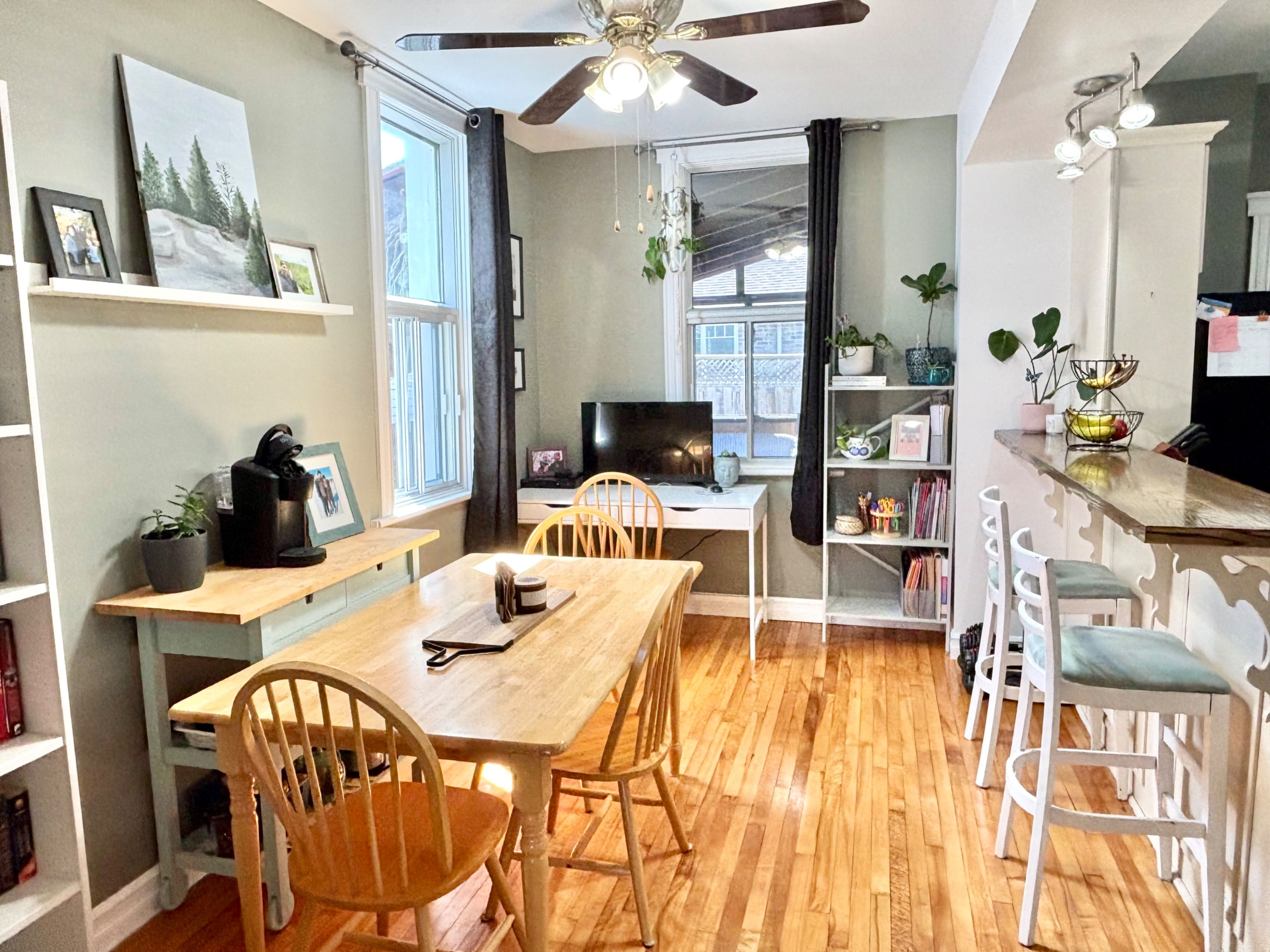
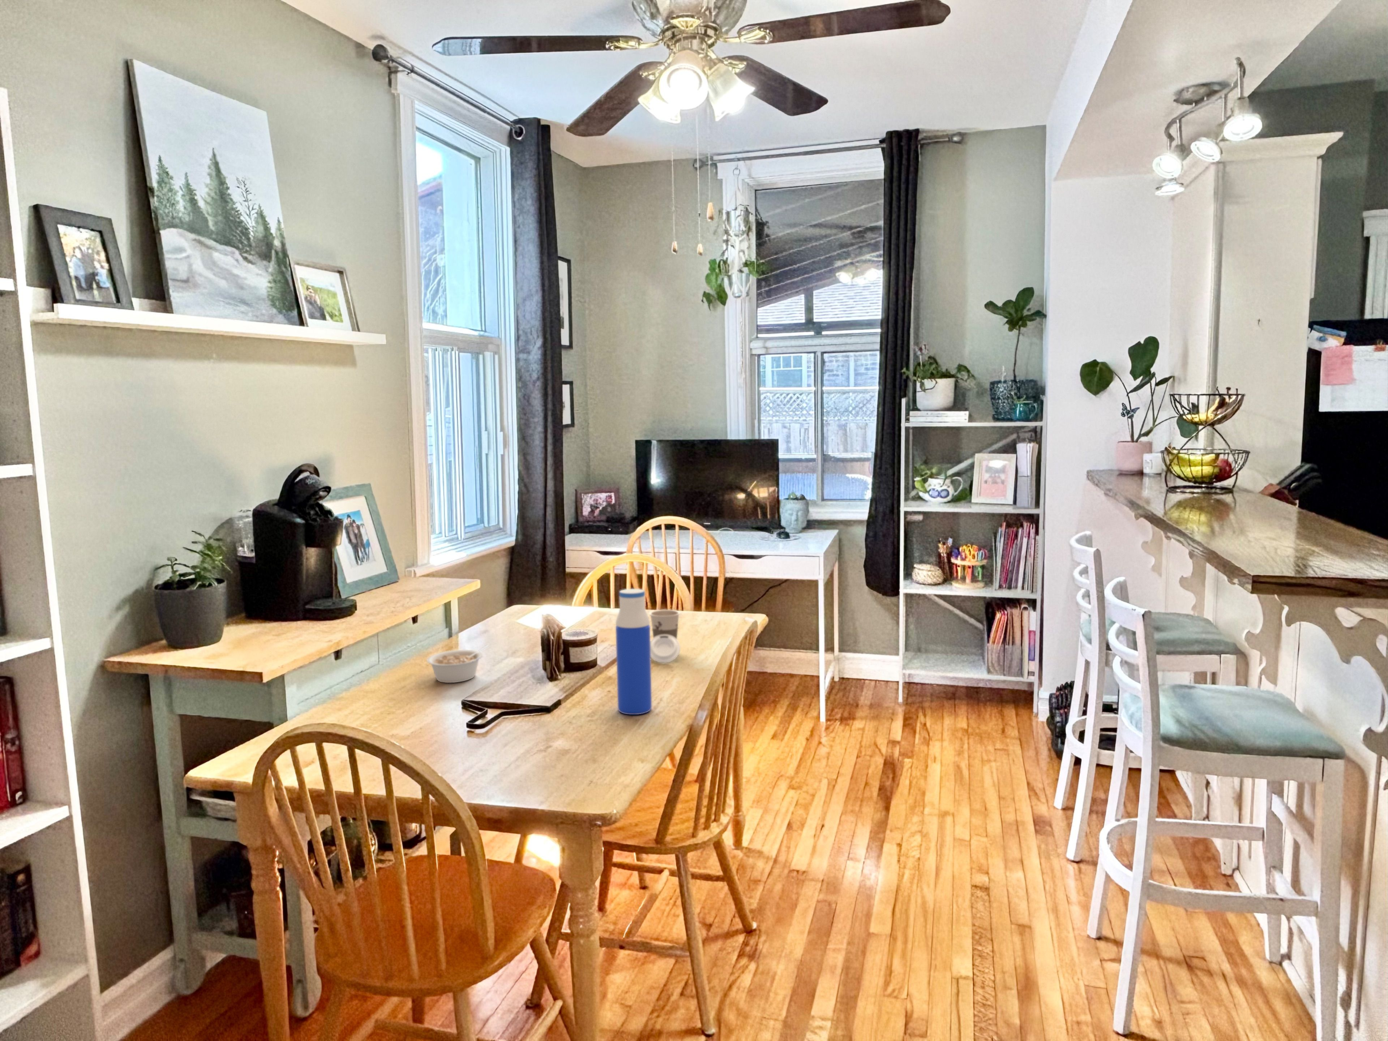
+ water bottle [615,588,652,715]
+ cup [648,609,681,664]
+ legume [426,644,490,683]
